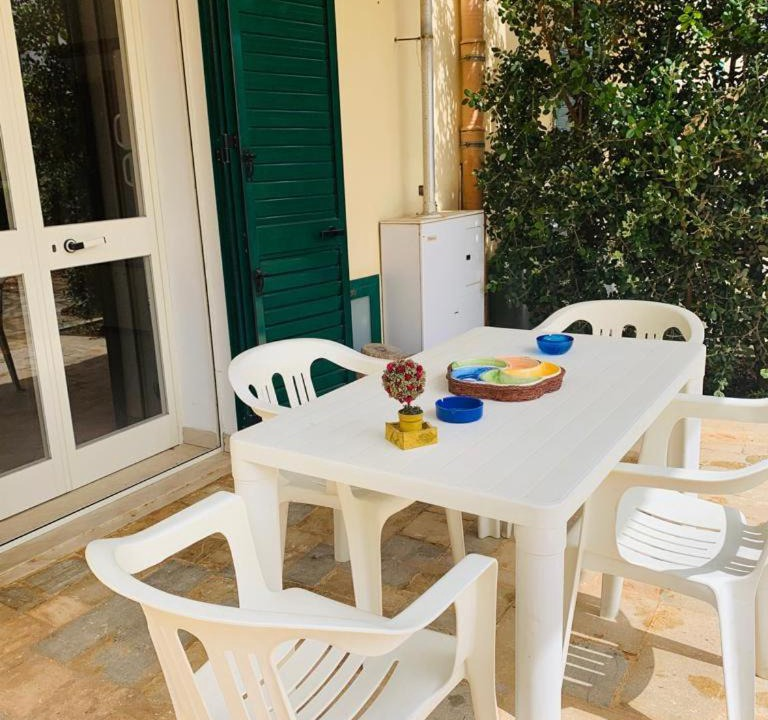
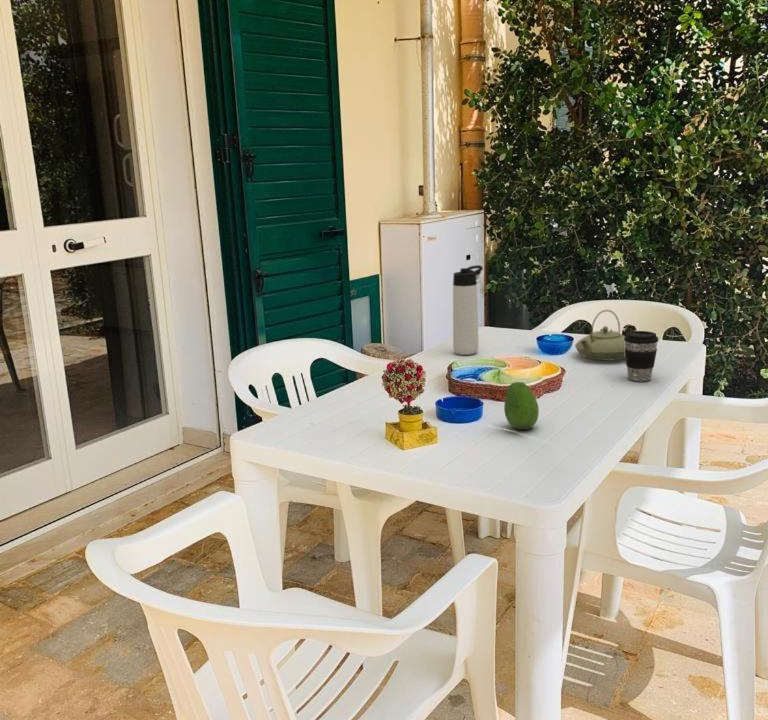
+ fruit [503,381,540,431]
+ coffee cup [624,330,660,382]
+ thermos bottle [452,264,484,356]
+ teapot [574,309,626,362]
